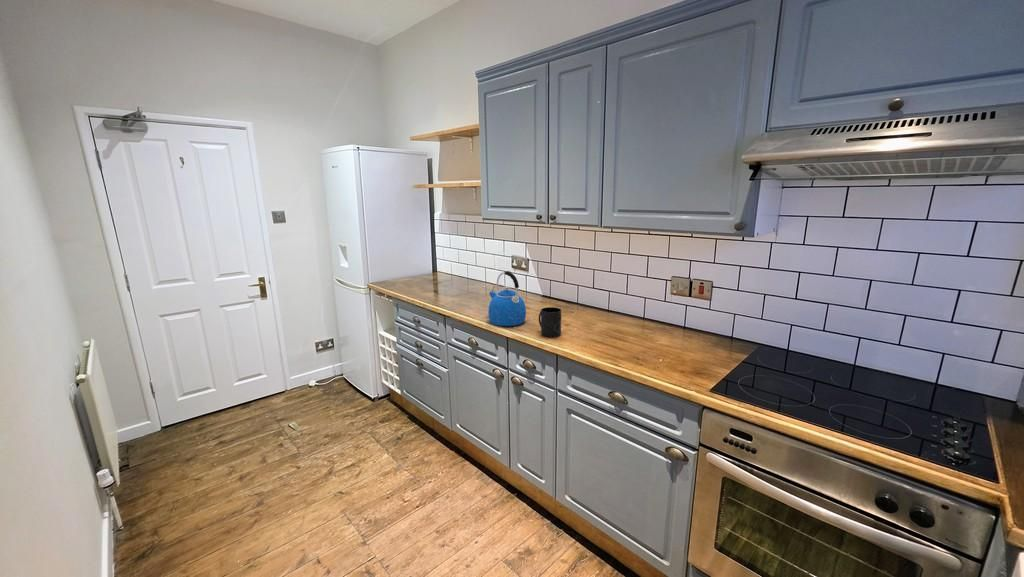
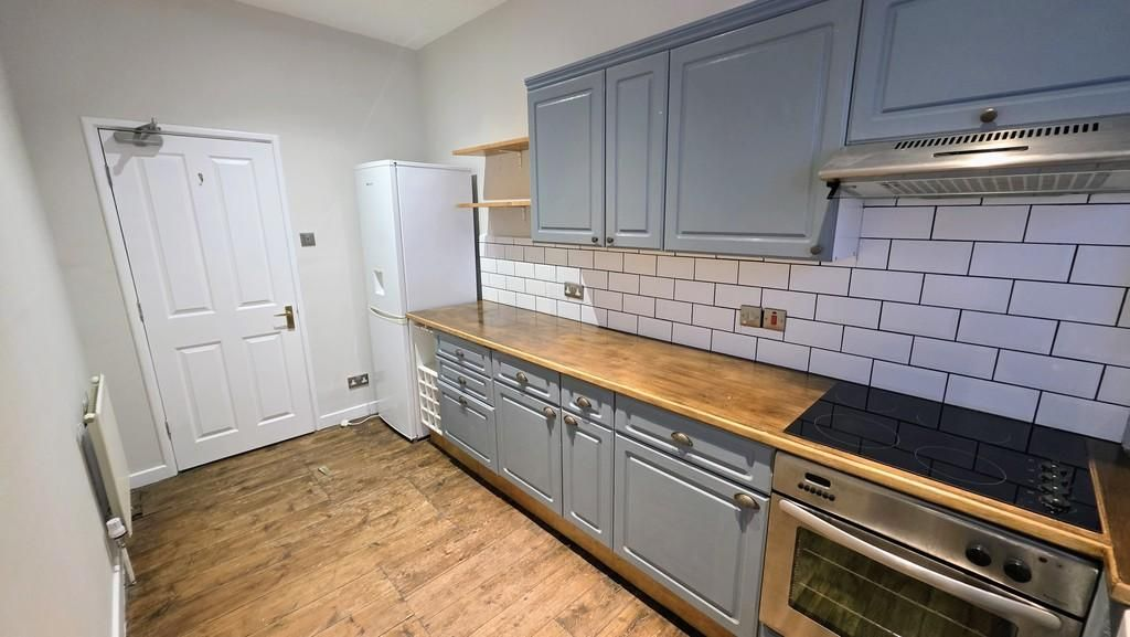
- mug [538,306,562,338]
- kettle [487,270,527,327]
